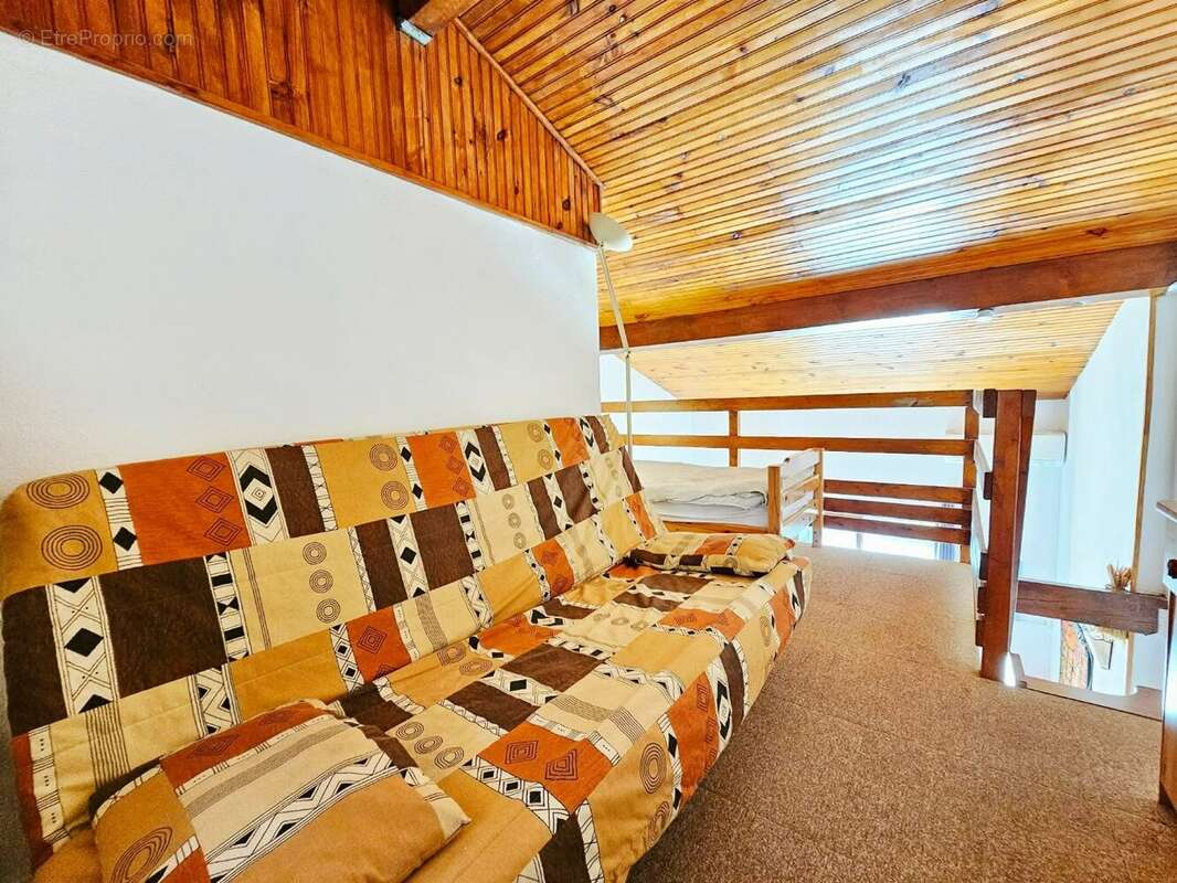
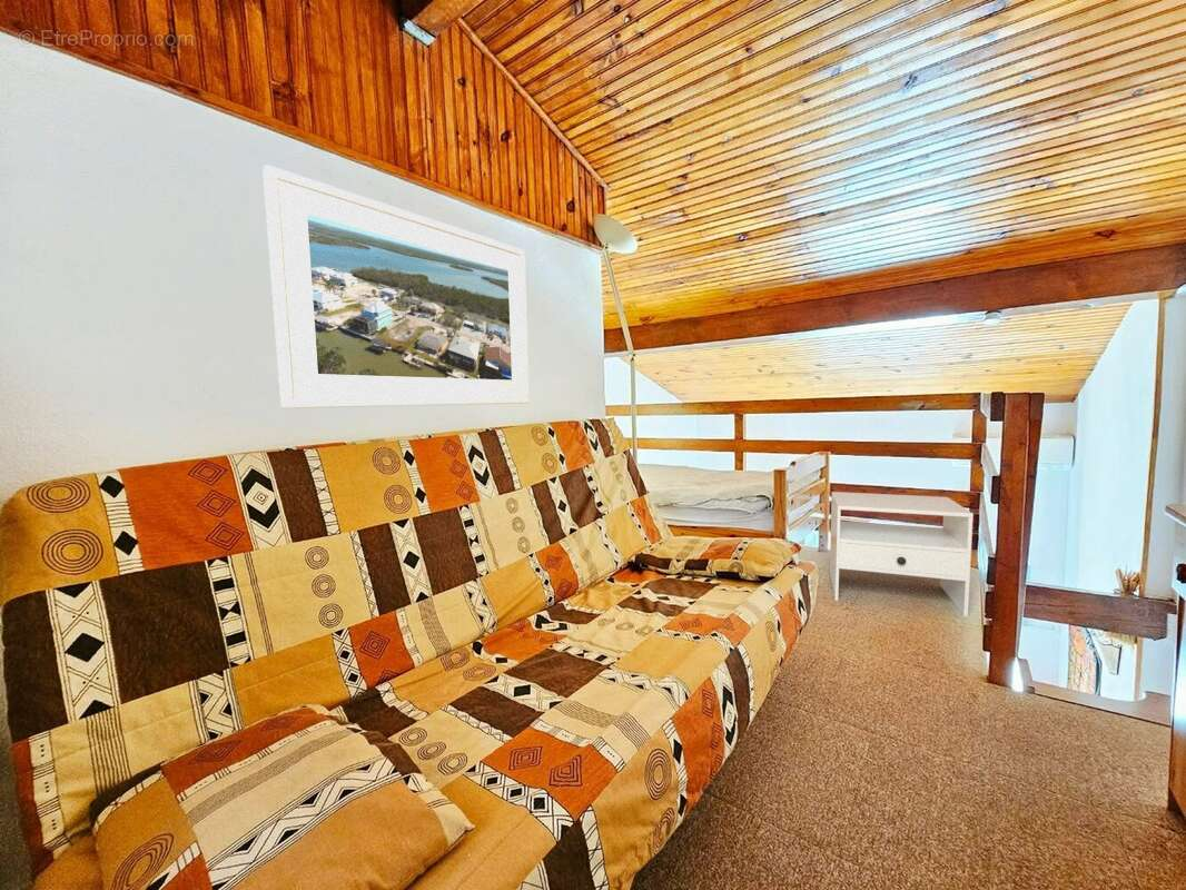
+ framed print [261,164,531,409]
+ nightstand [829,491,975,617]
